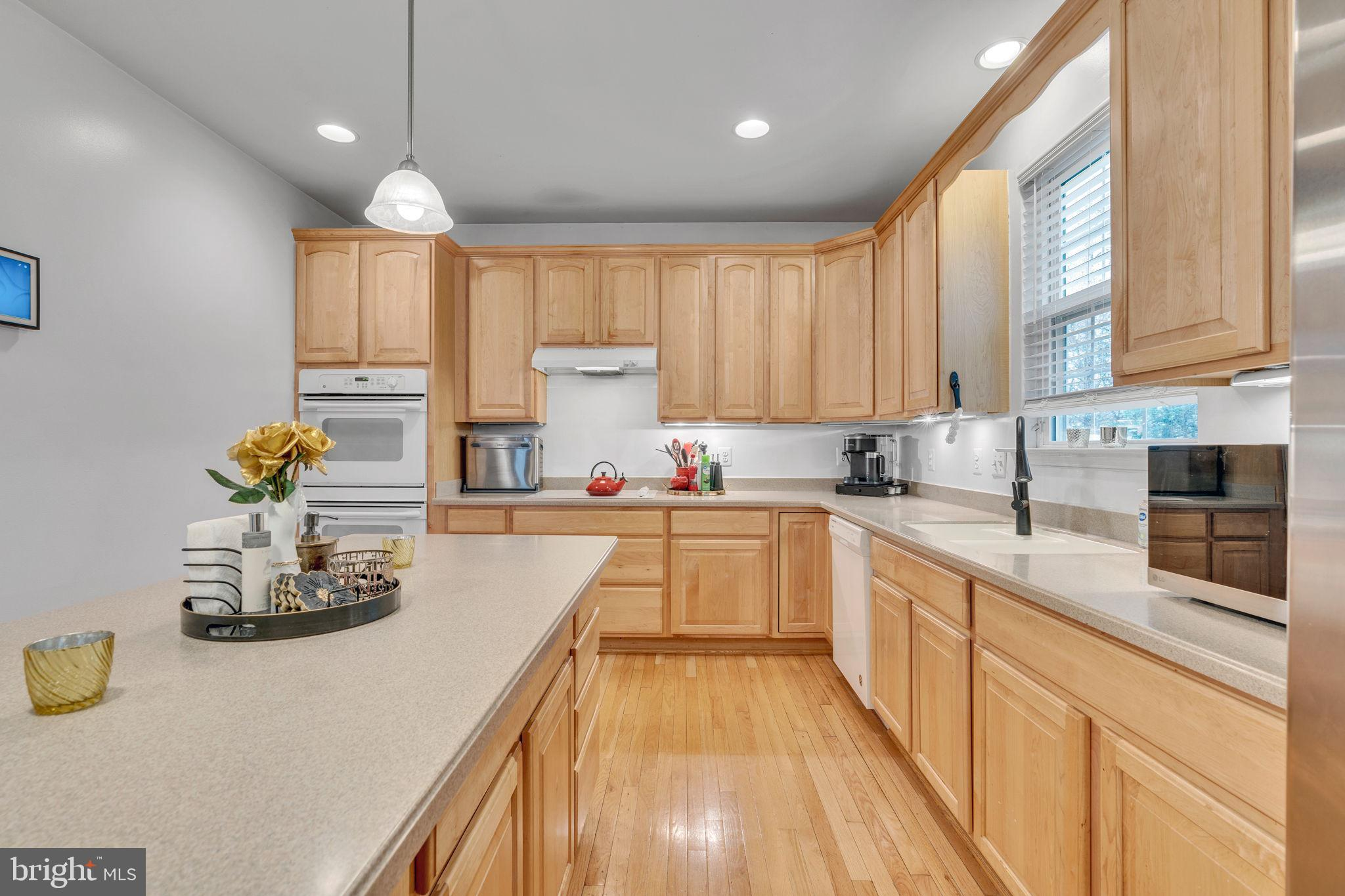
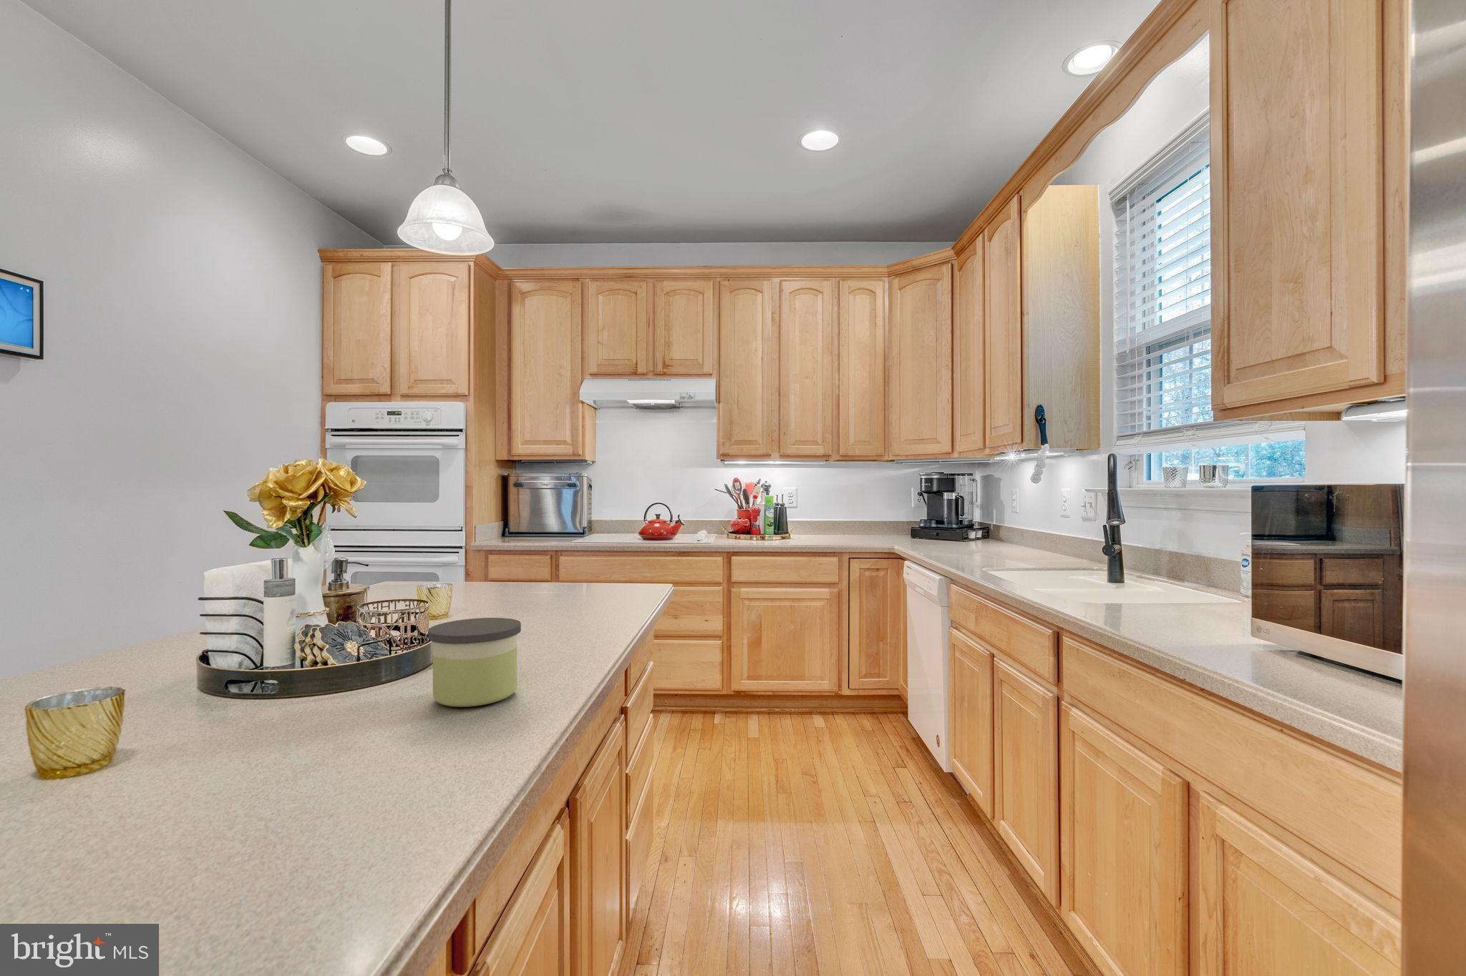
+ candle [427,617,522,708]
